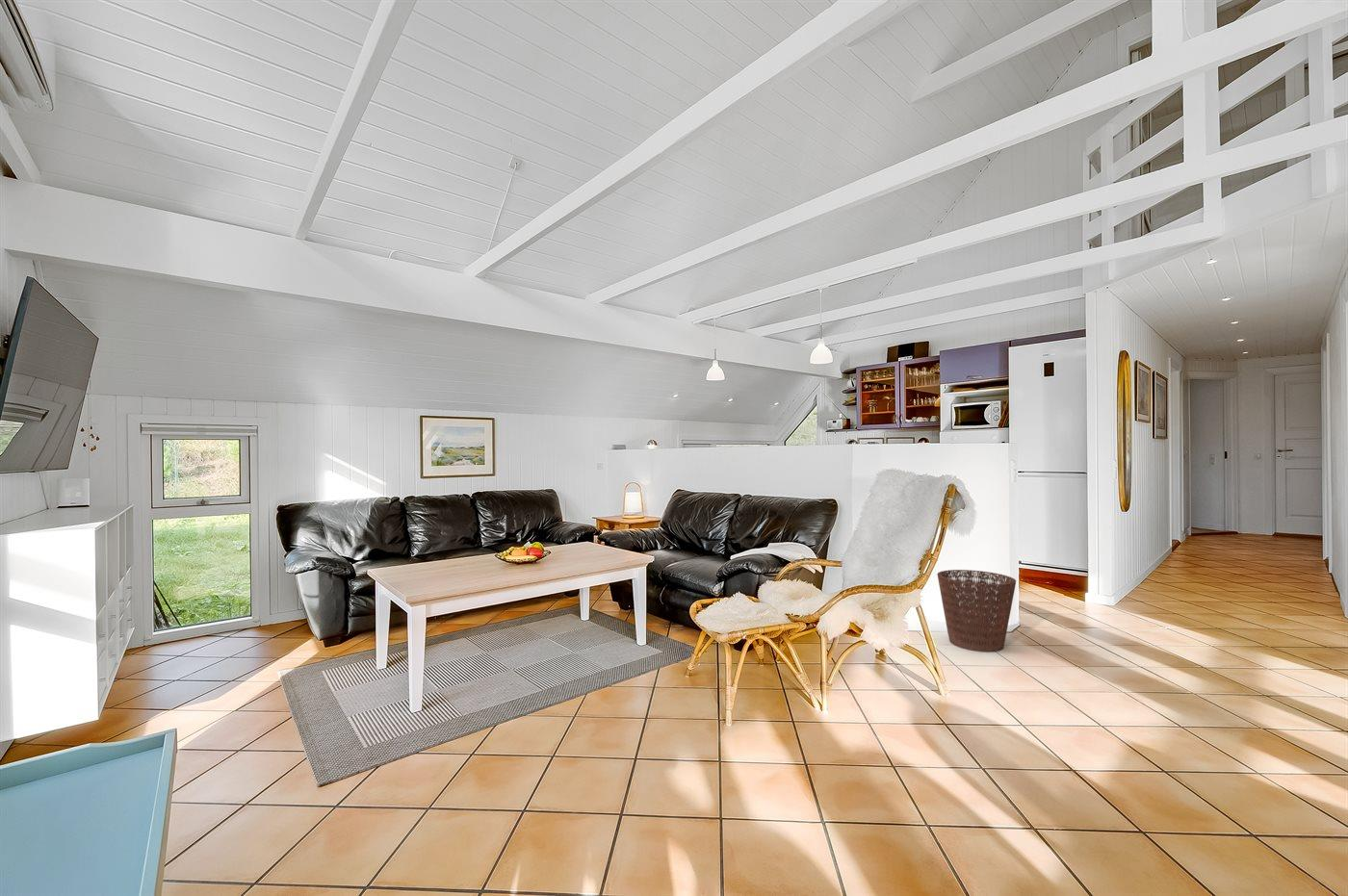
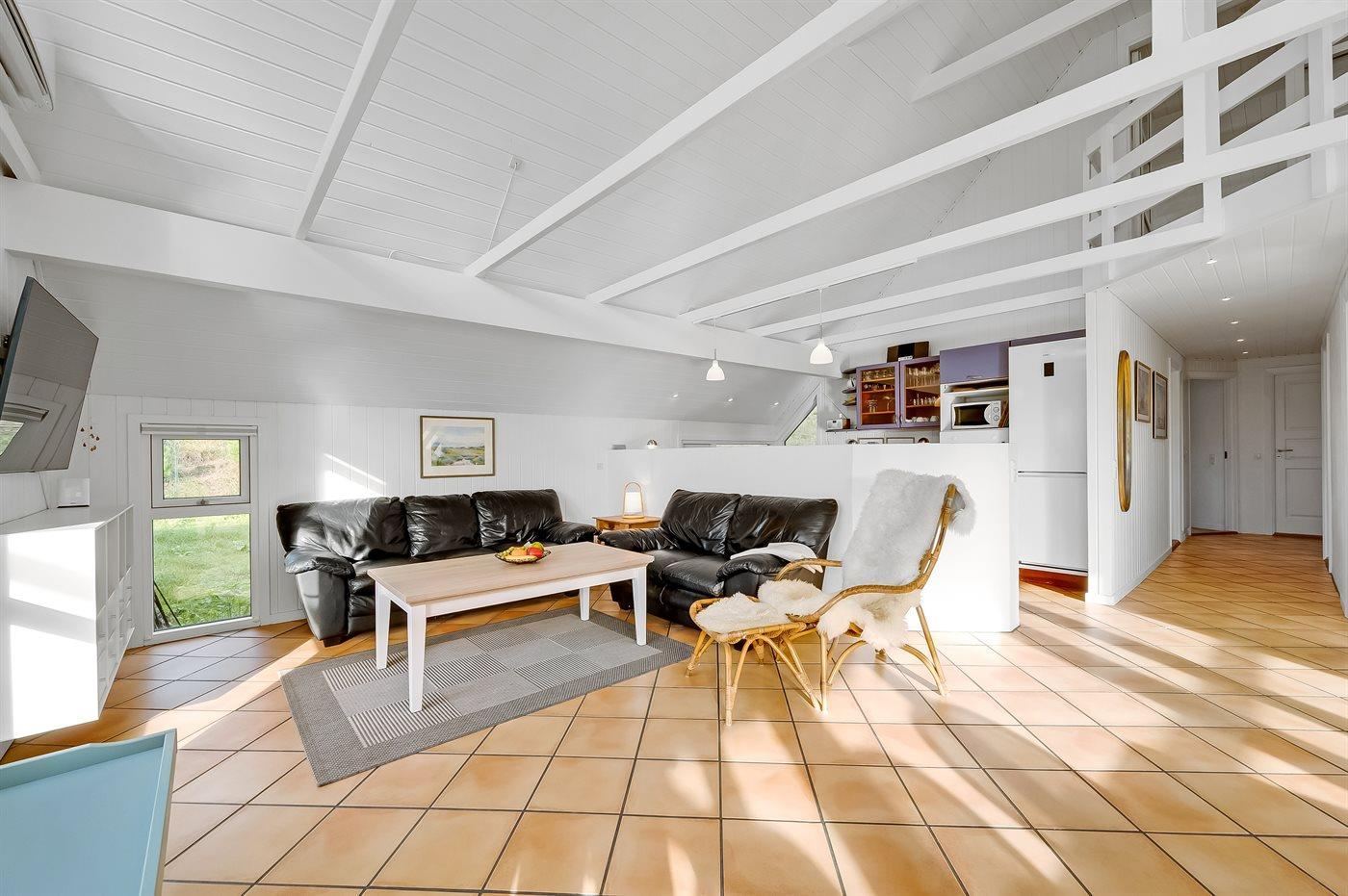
- basket [936,569,1017,653]
